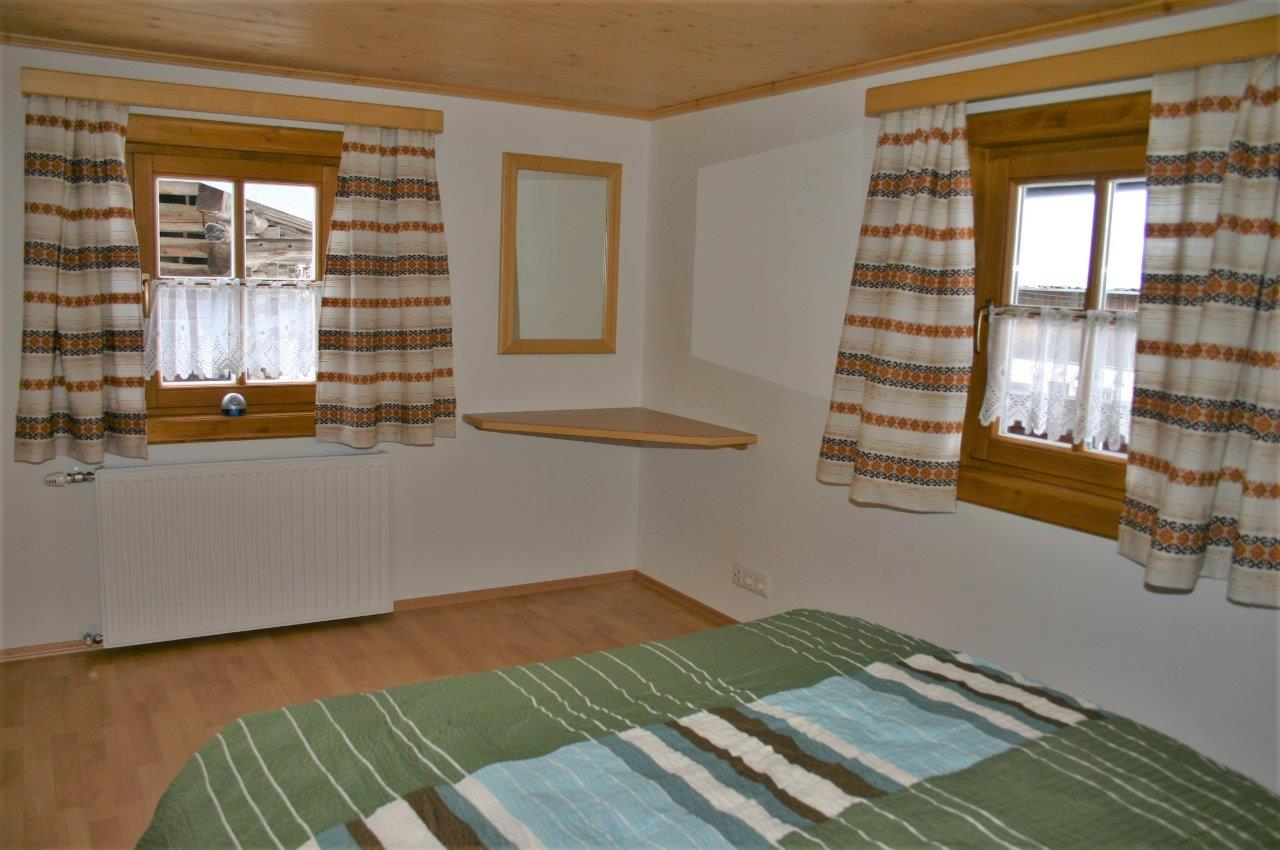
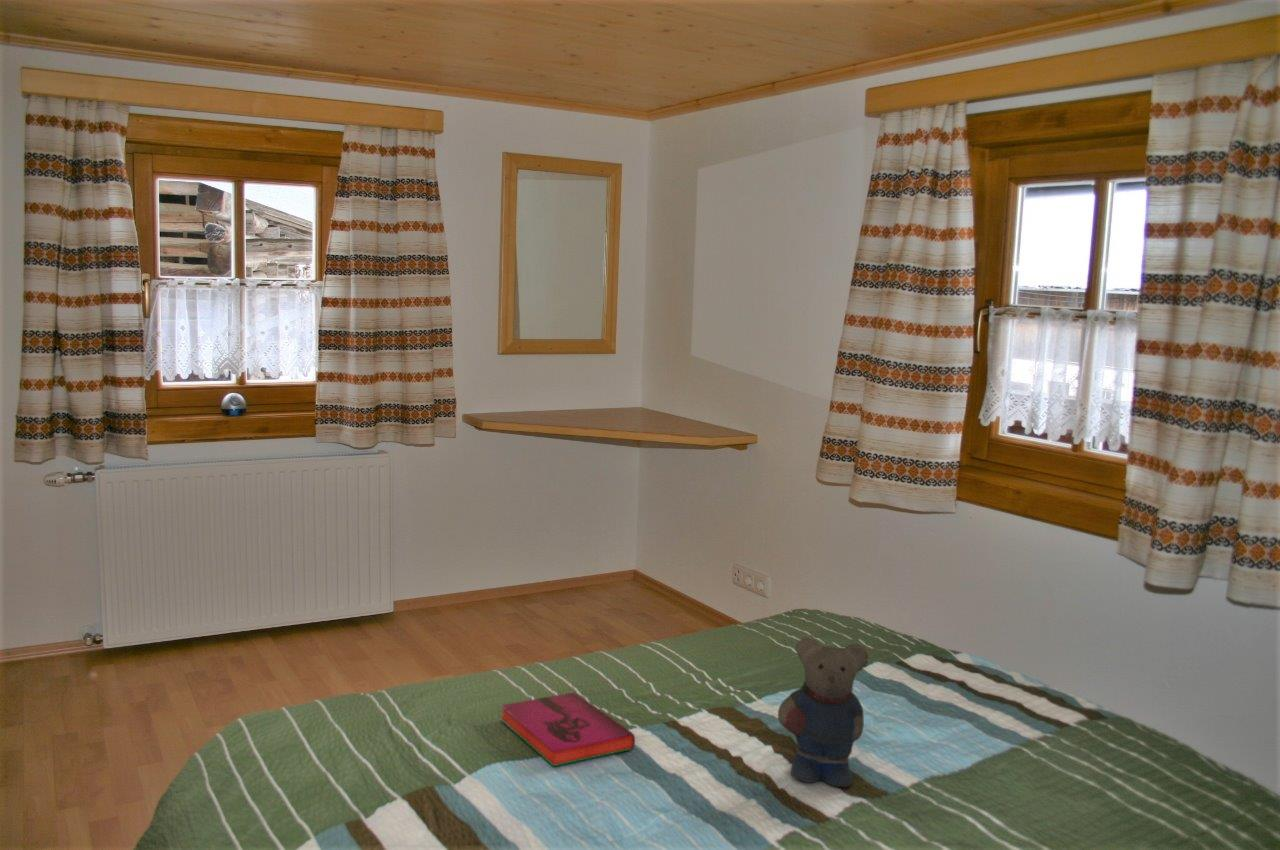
+ hardback book [499,691,636,767]
+ teddy bear [777,637,870,788]
